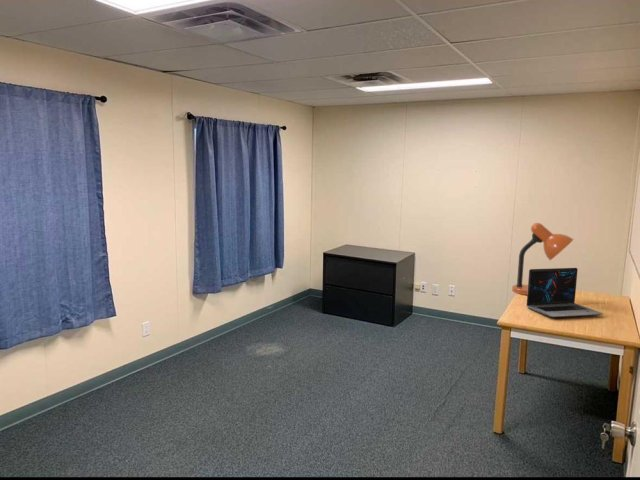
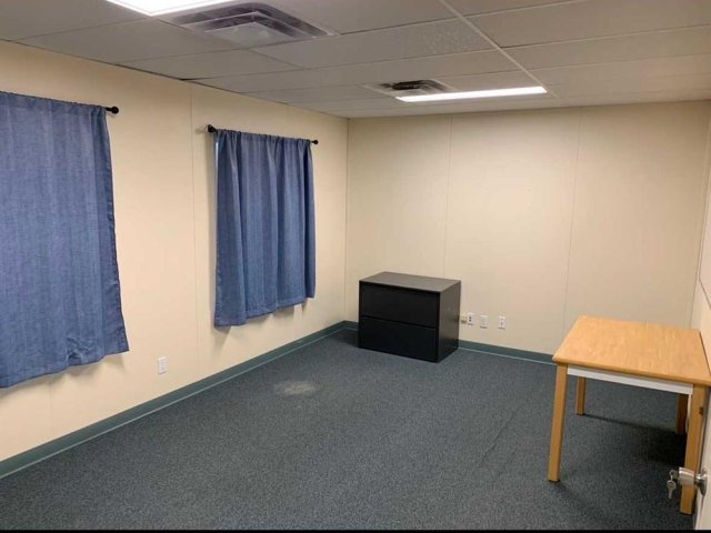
- desk lamp [511,222,574,296]
- laptop [526,267,604,318]
